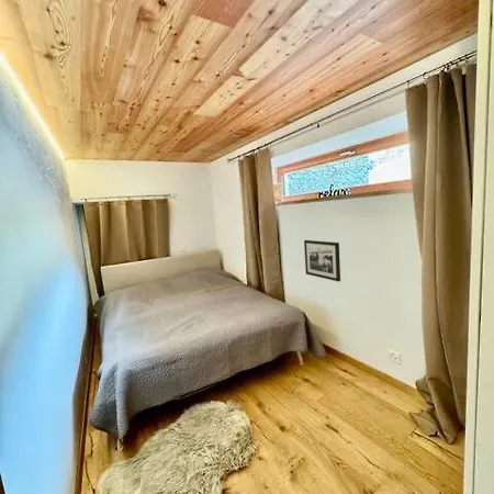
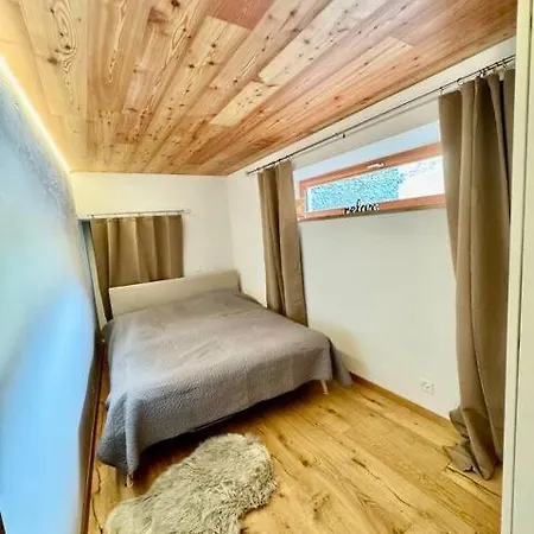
- picture frame [303,239,341,282]
